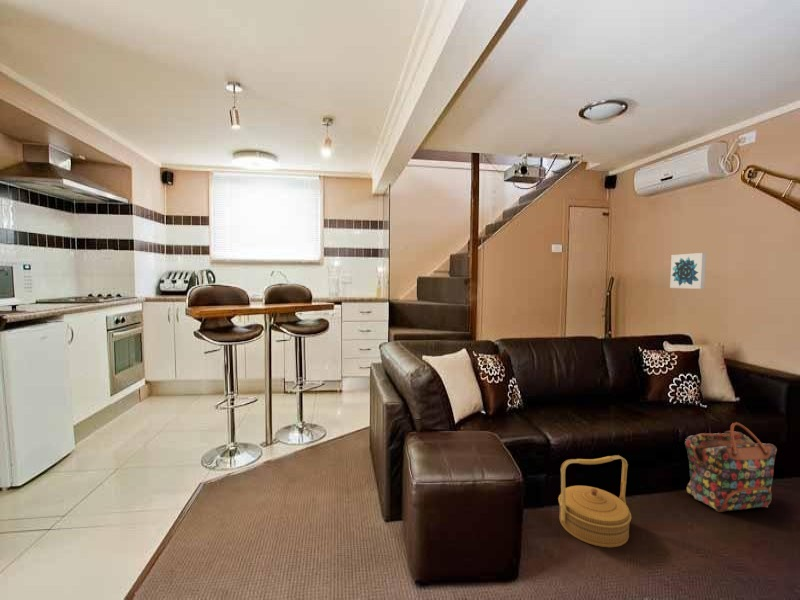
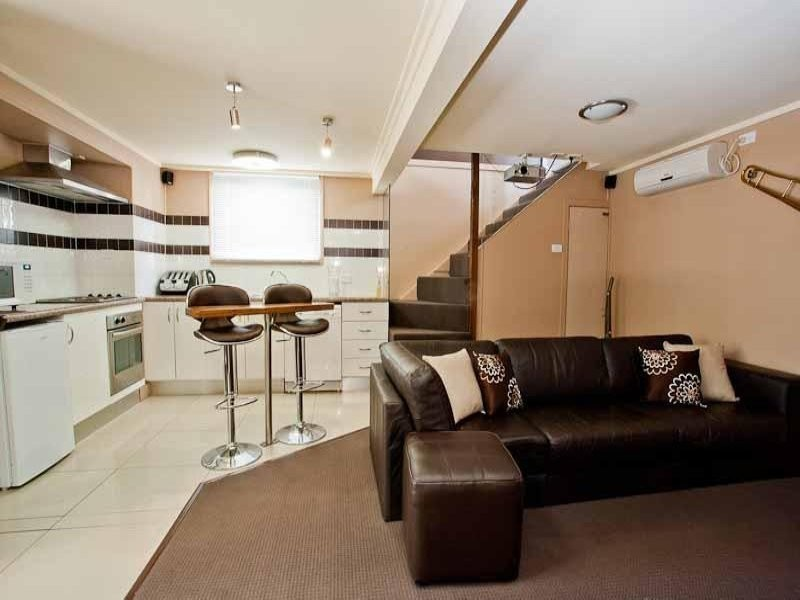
- backpack [684,421,778,513]
- basket [557,454,632,548]
- wall art [669,252,707,290]
